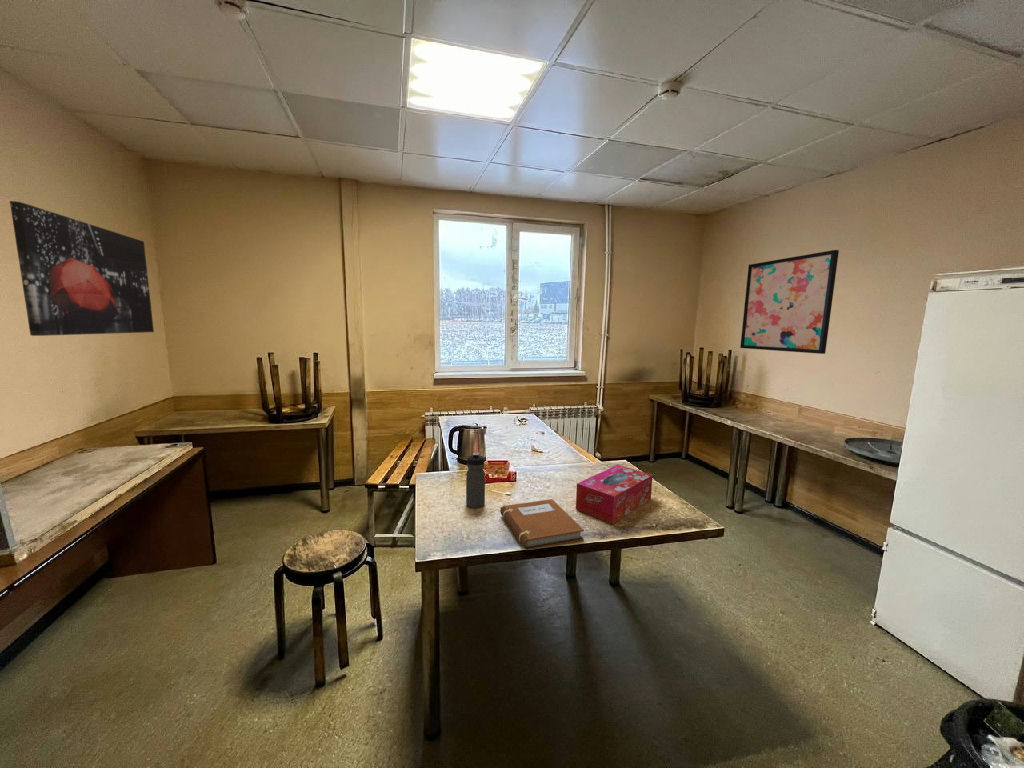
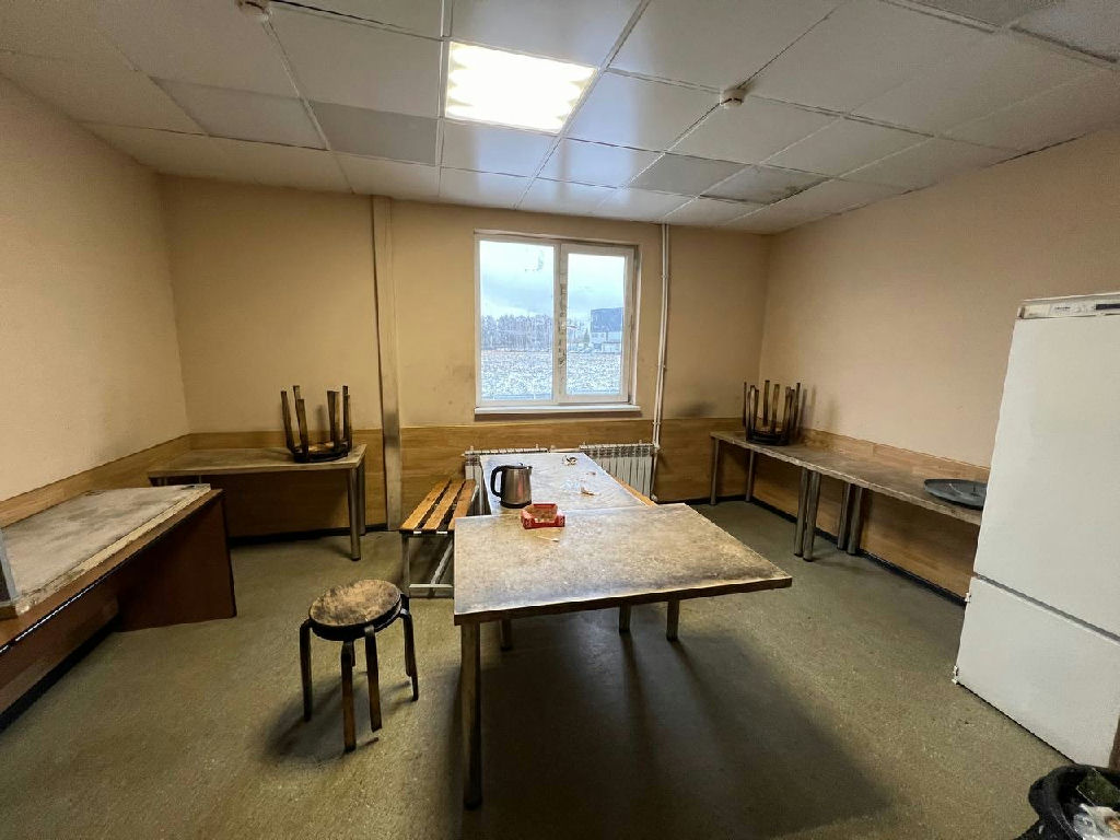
- water bottle [465,452,486,509]
- wall art [739,249,840,355]
- tissue box [575,464,654,525]
- wall art [9,200,155,337]
- notebook [499,498,585,551]
